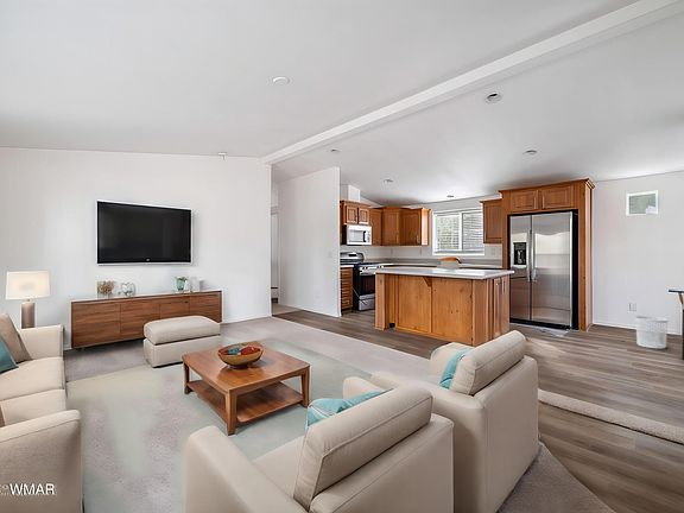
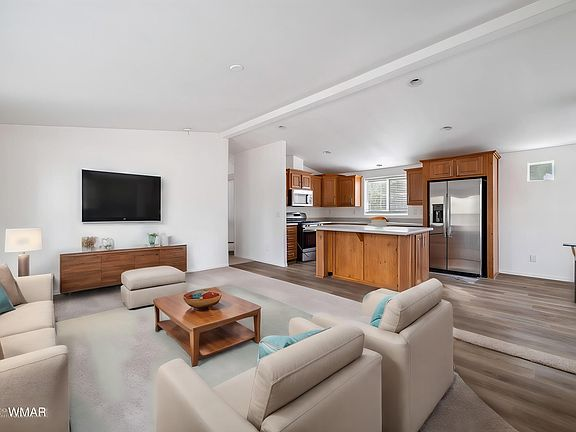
- waste bin [634,316,669,349]
